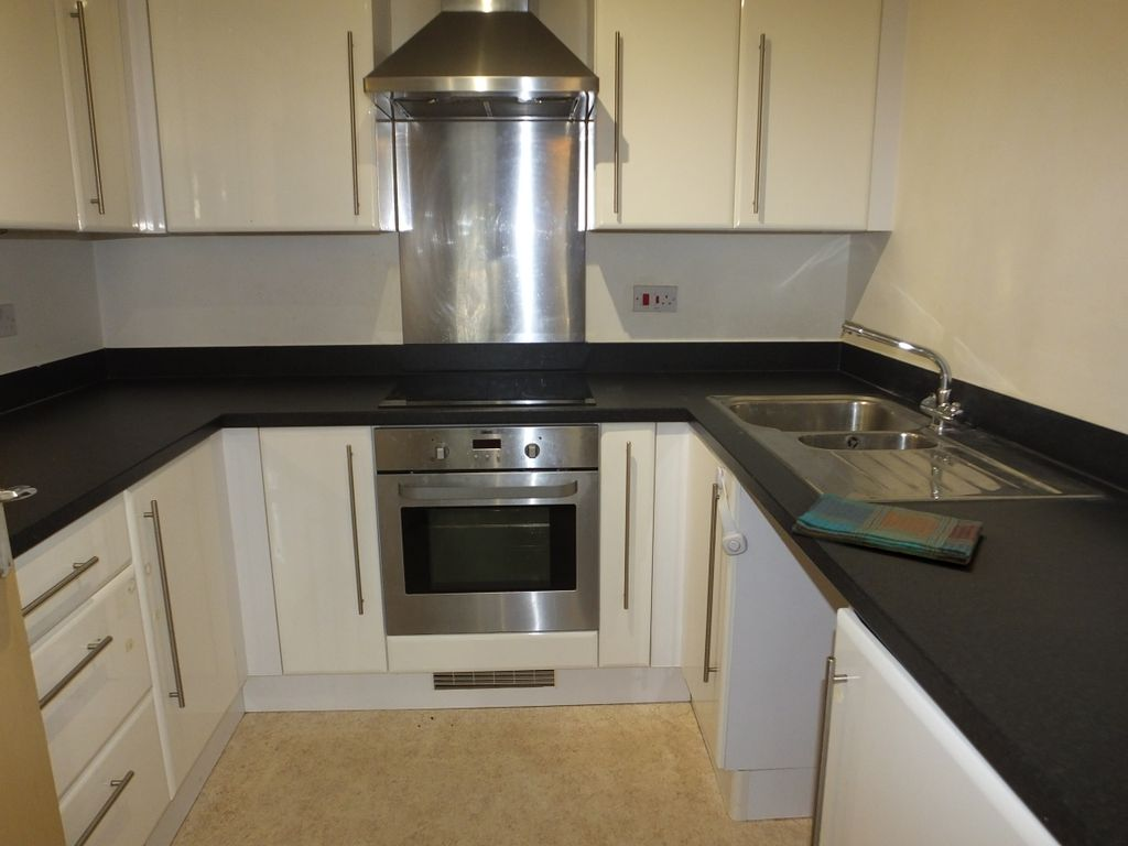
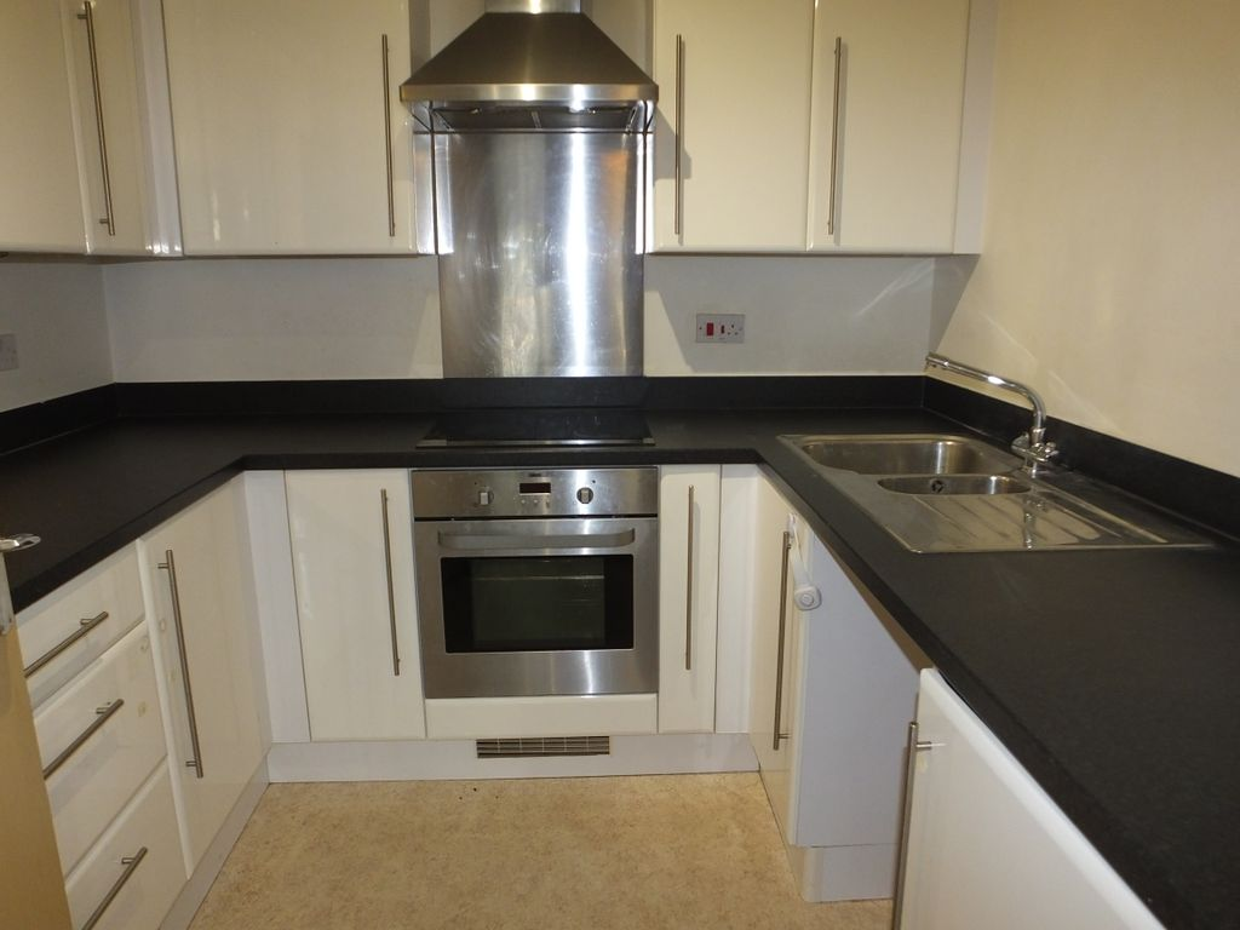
- dish towel [791,491,984,565]
